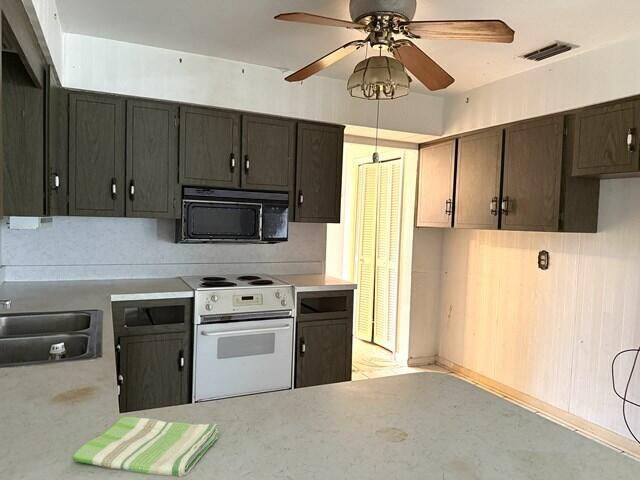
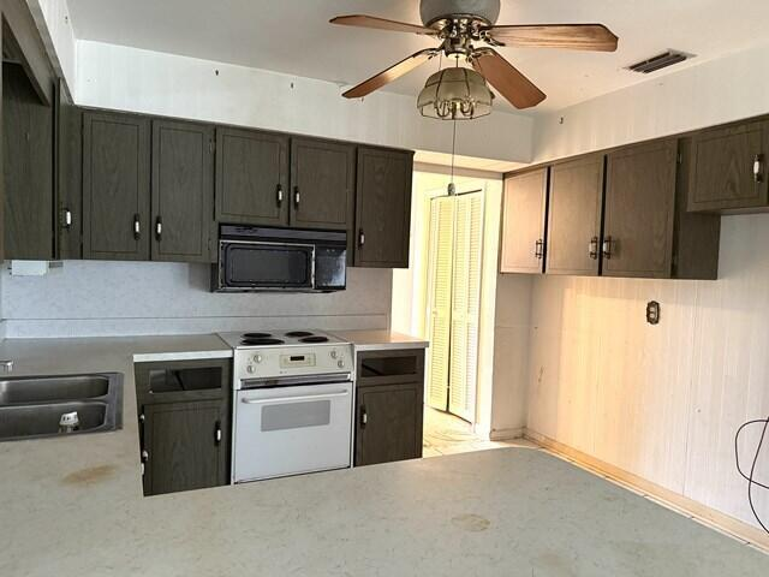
- dish towel [71,415,220,478]
